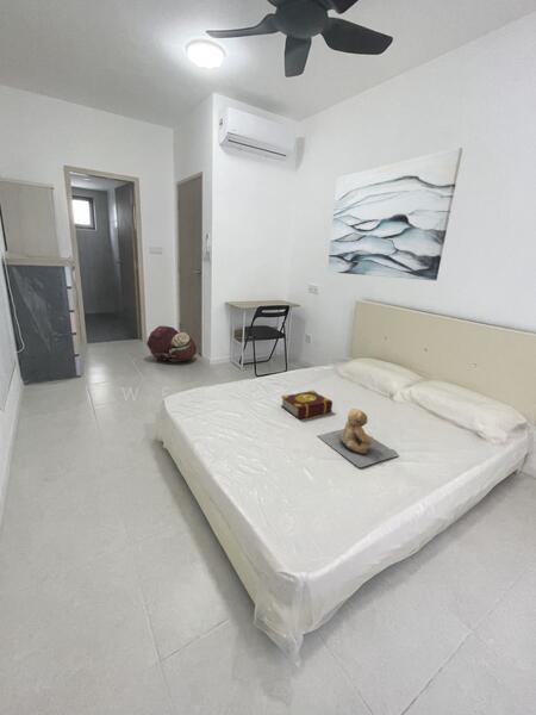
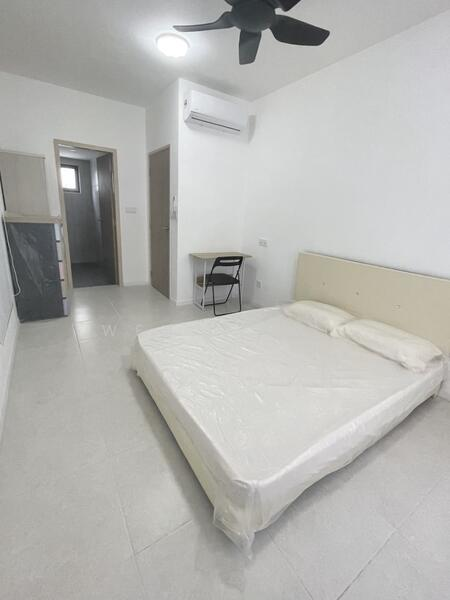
- teddy bear [317,408,399,468]
- book [280,390,334,419]
- wall art [326,147,463,281]
- backpack [145,324,199,363]
